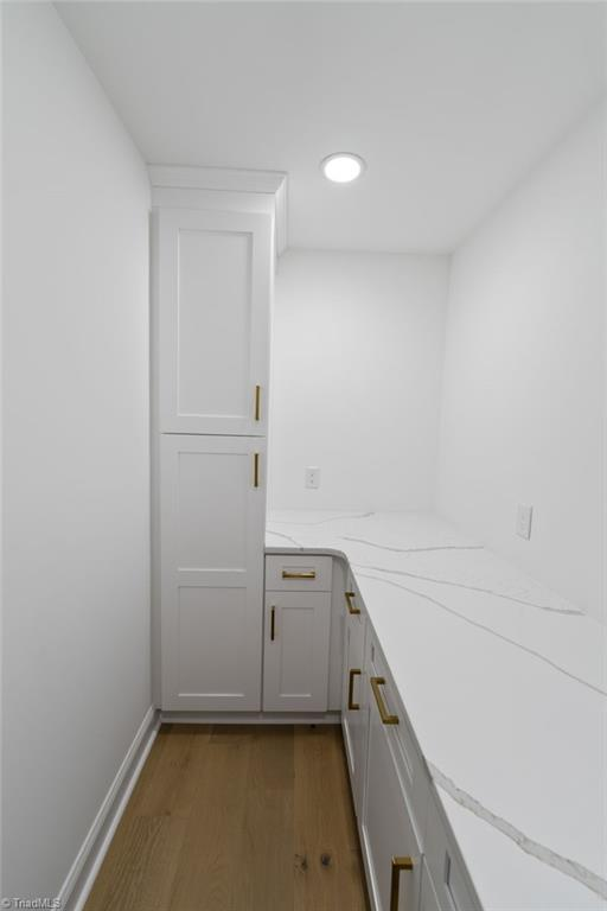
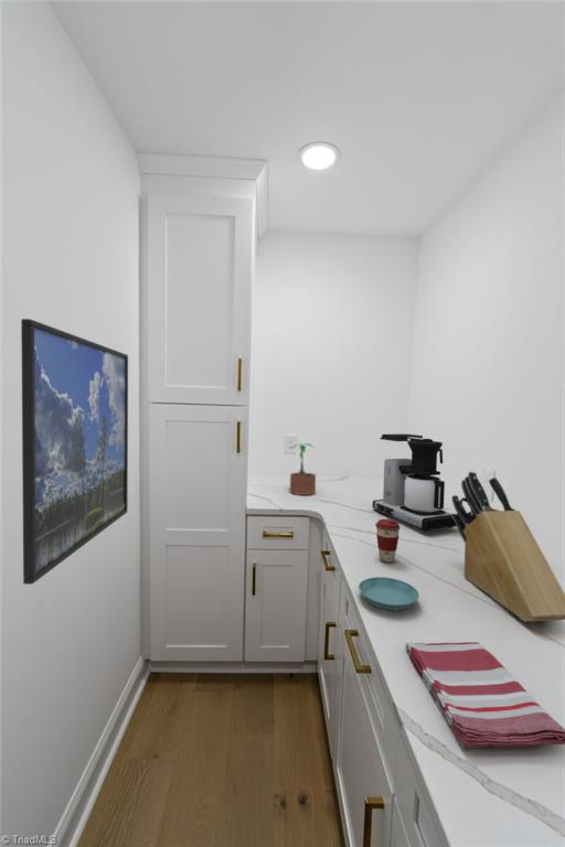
+ saucer [358,576,420,611]
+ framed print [20,318,129,586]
+ coffee cup [374,518,402,564]
+ potted plant [289,442,318,496]
+ dish towel [404,641,565,749]
+ knife block [451,471,565,623]
+ coffee maker [372,433,457,533]
